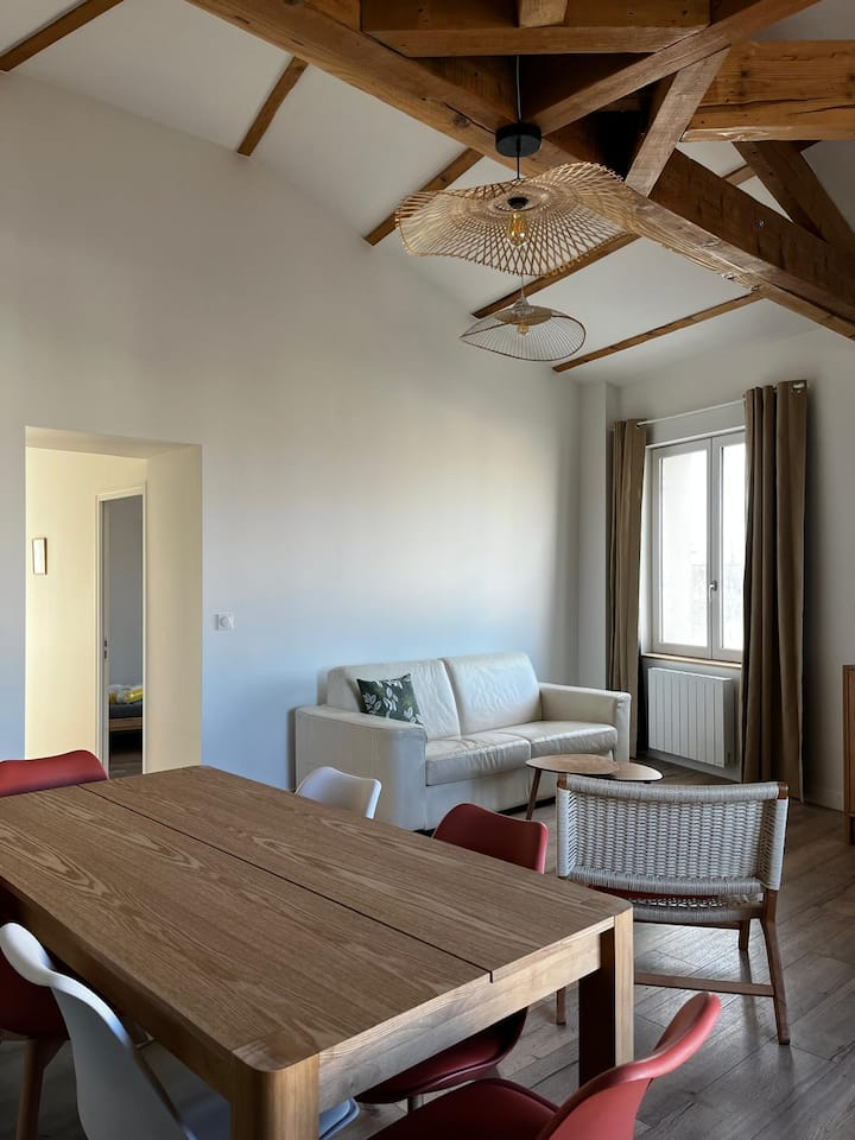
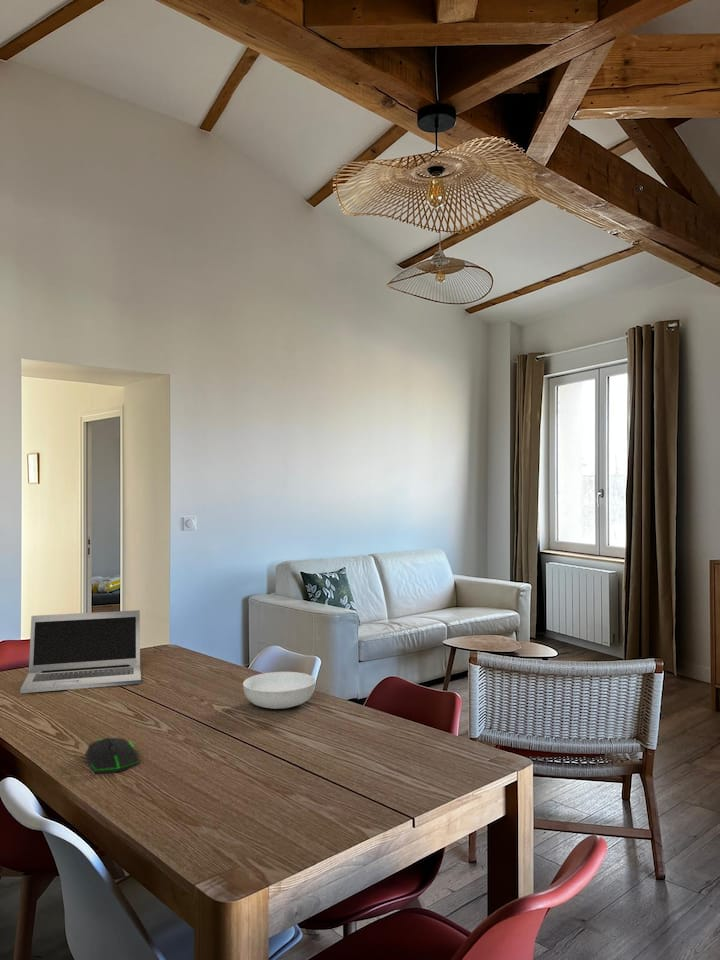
+ computer mouse [85,737,139,775]
+ laptop [19,609,142,694]
+ serving bowl [242,671,317,710]
